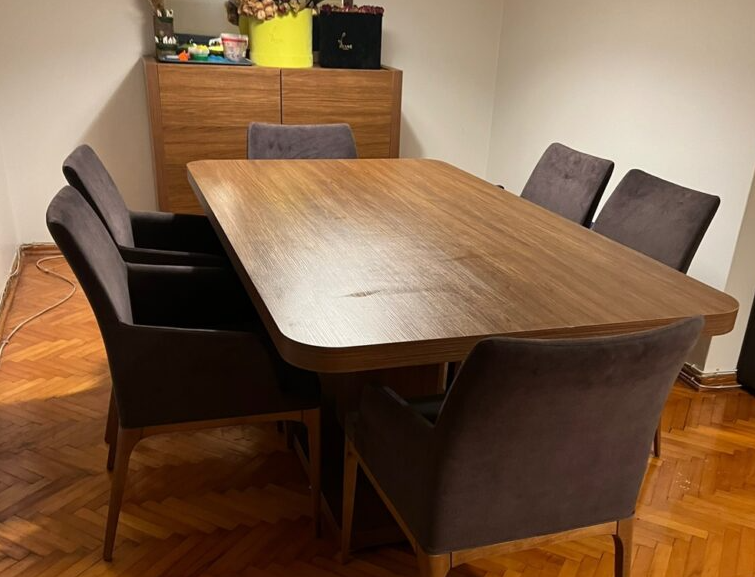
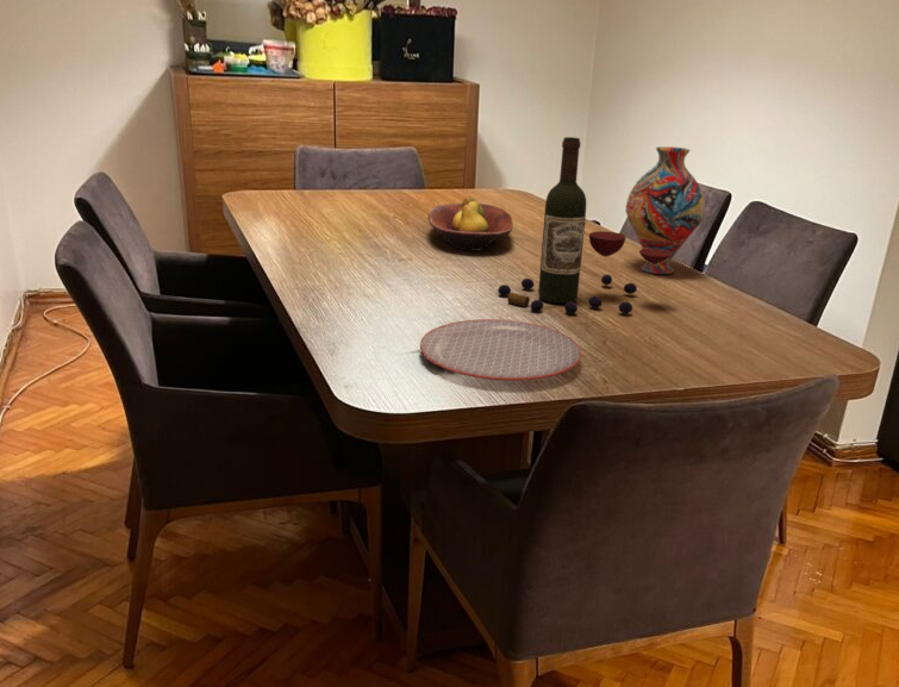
+ wine bottle [497,136,672,316]
+ vase [625,145,706,275]
+ plate [419,318,582,382]
+ fruit bowl [427,195,513,252]
